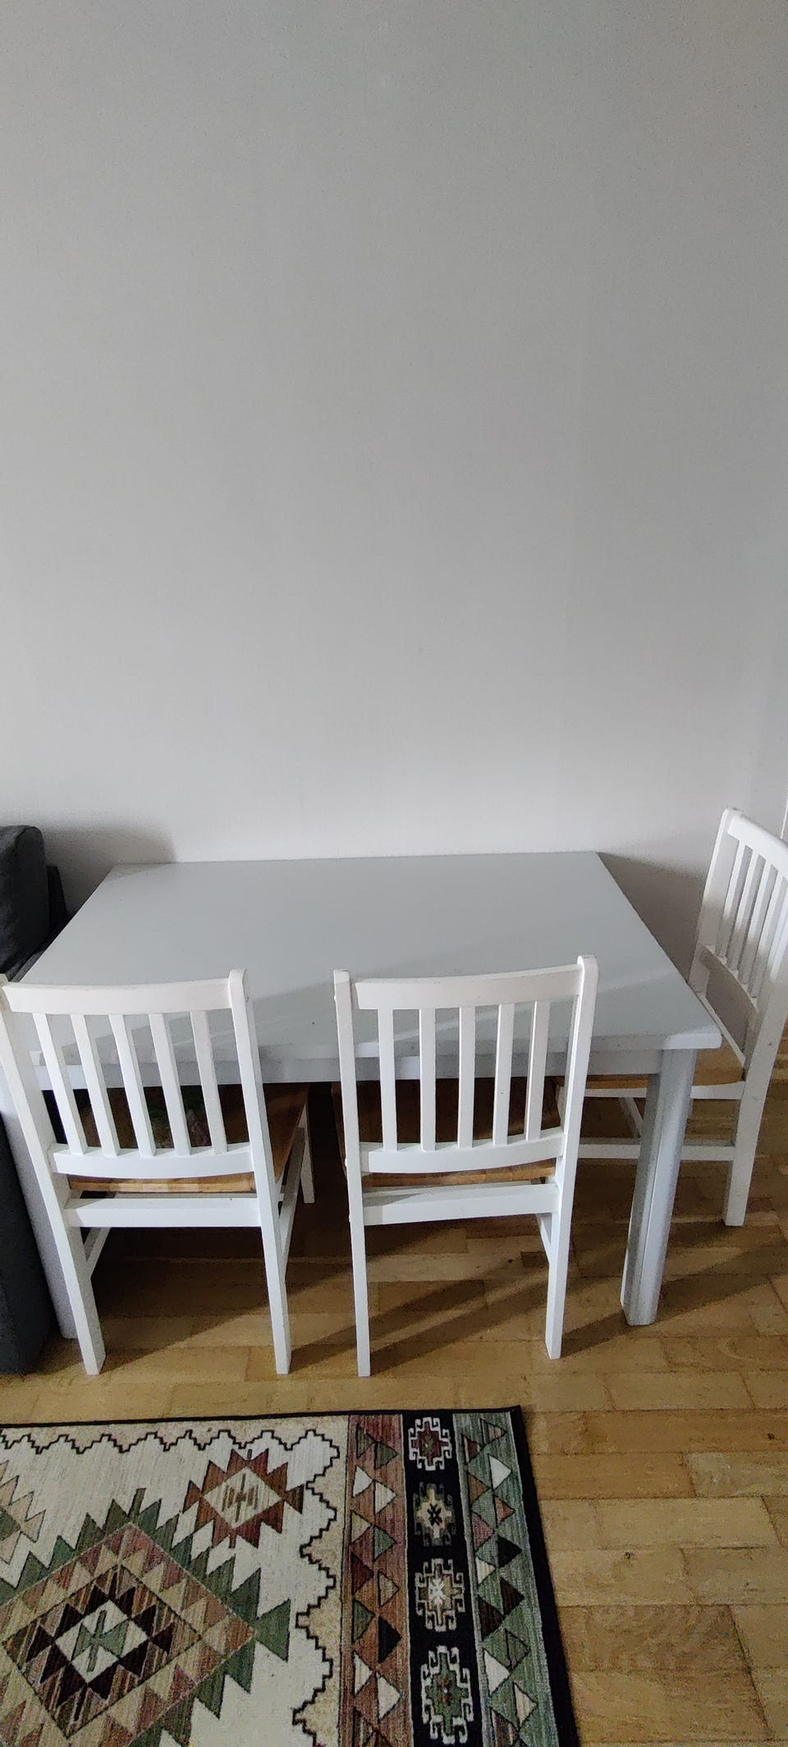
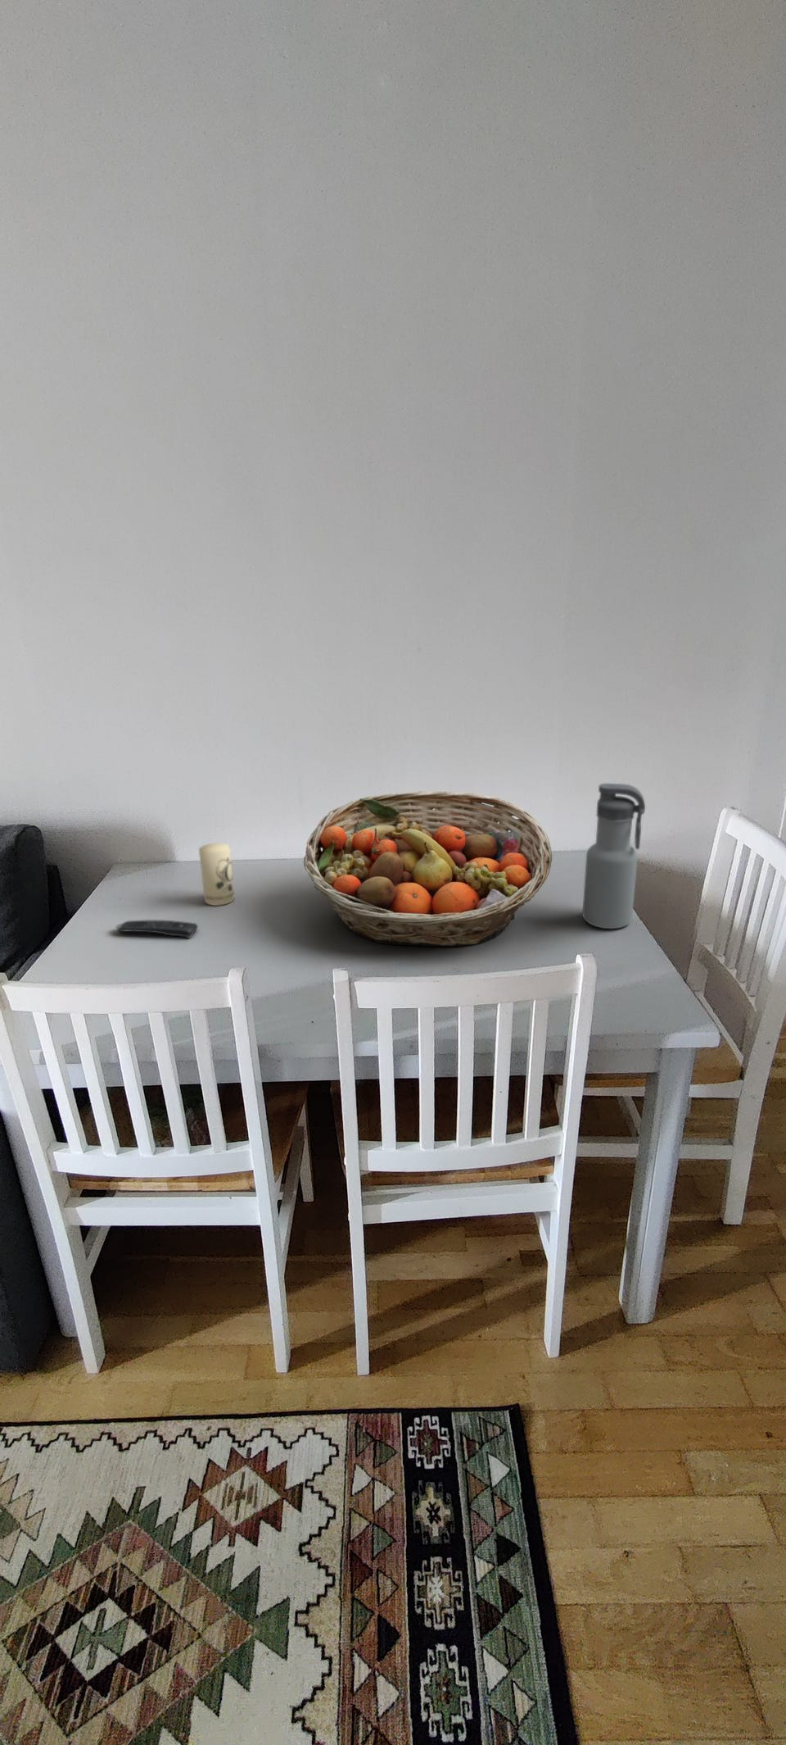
+ water bottle [581,782,646,929]
+ candle [198,842,236,907]
+ remote control [115,919,199,939]
+ fruit basket [302,790,553,947]
